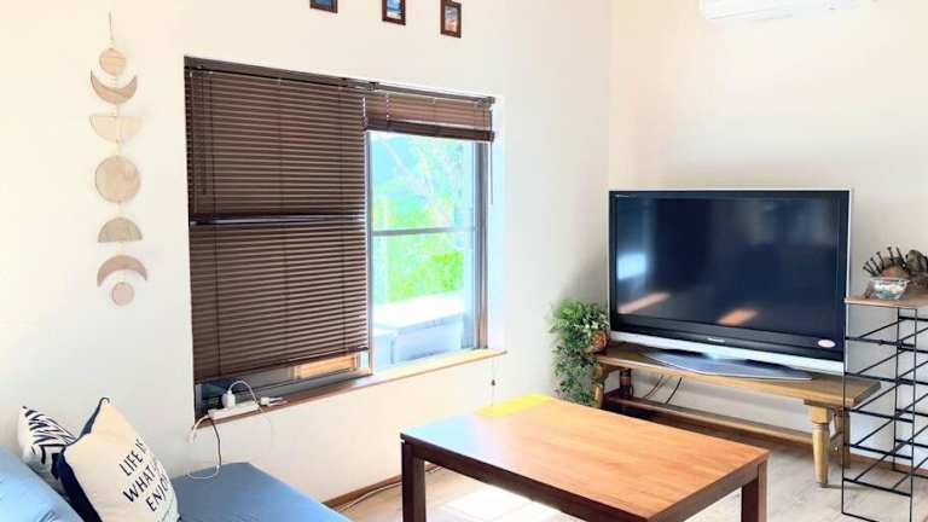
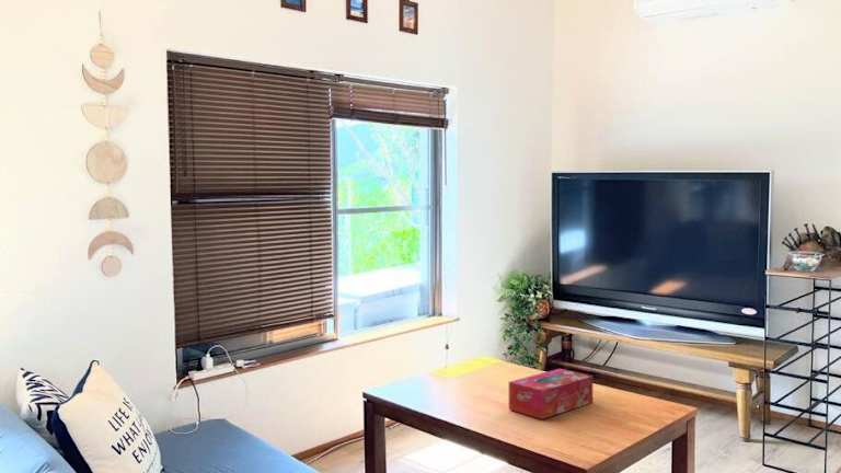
+ tissue box [508,368,594,420]
